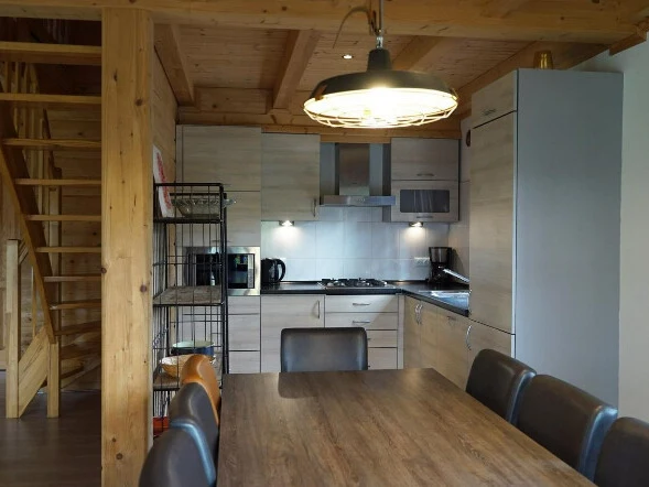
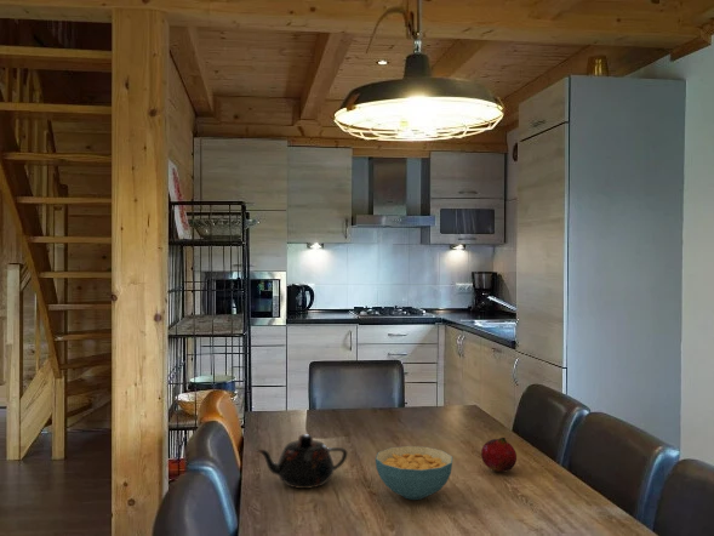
+ fruit [480,437,518,473]
+ teapot [255,433,348,490]
+ cereal bowl [375,445,453,501]
